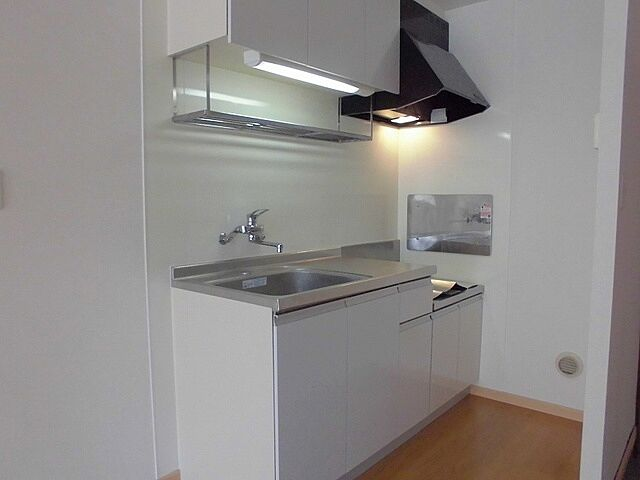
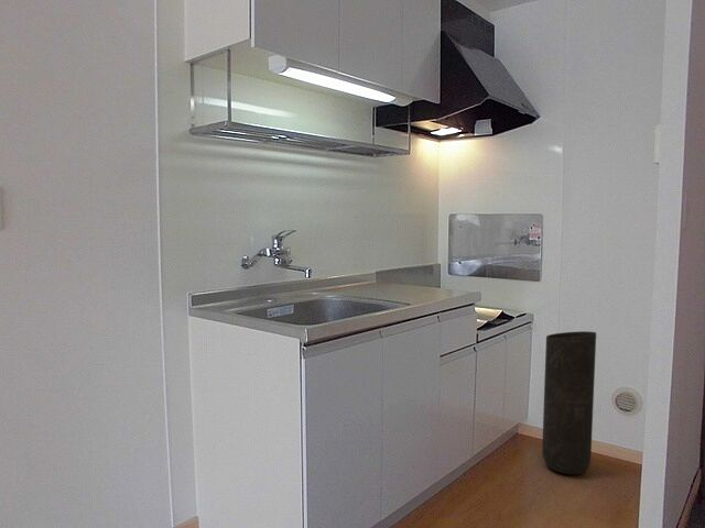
+ trash can [541,330,597,475]
